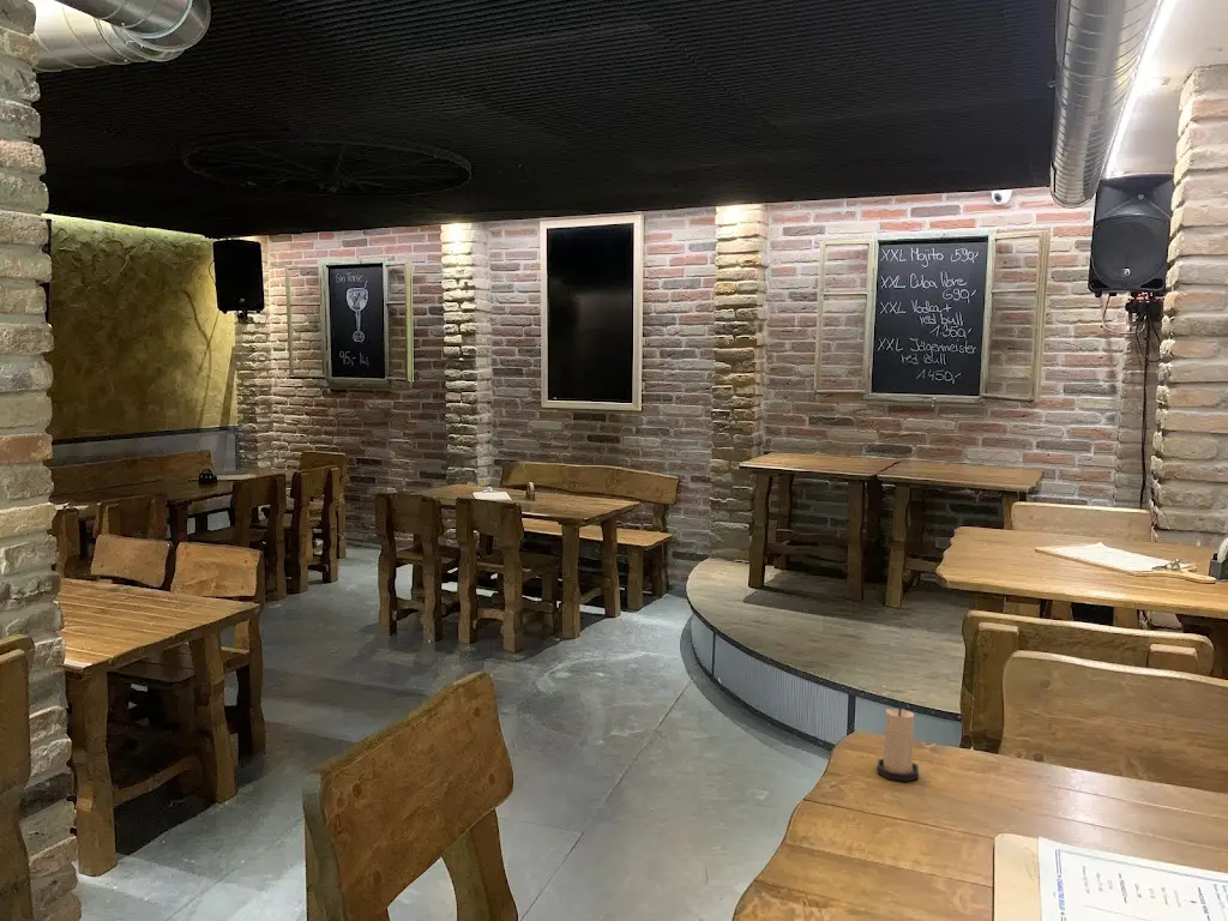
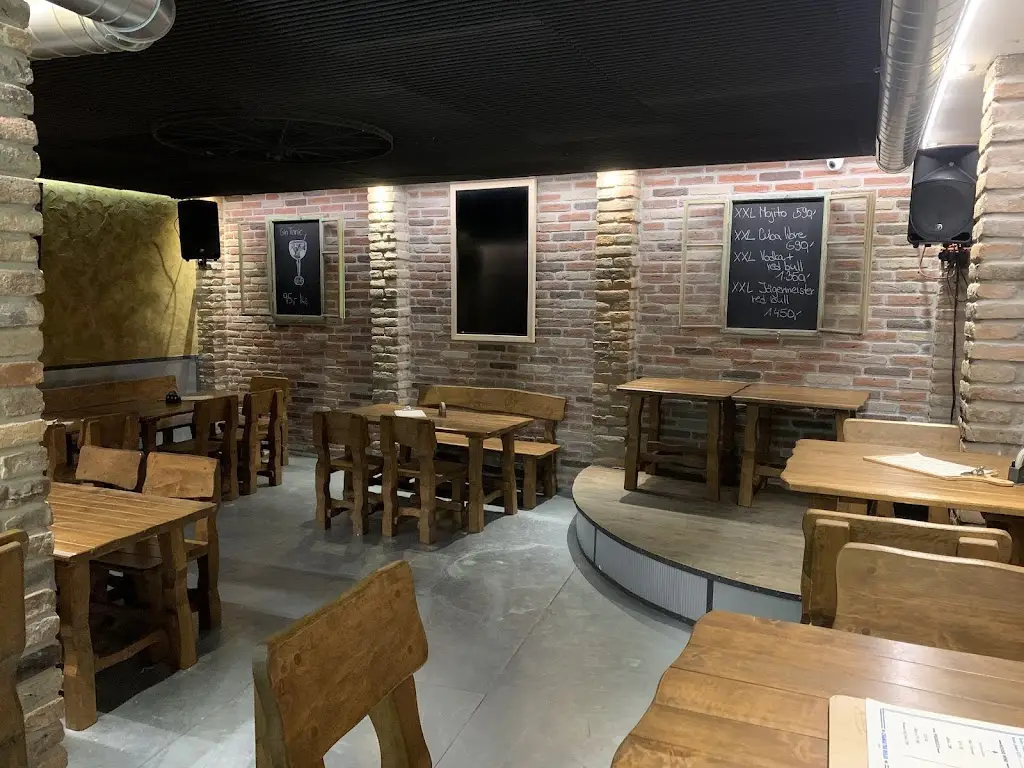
- candle [877,705,920,783]
